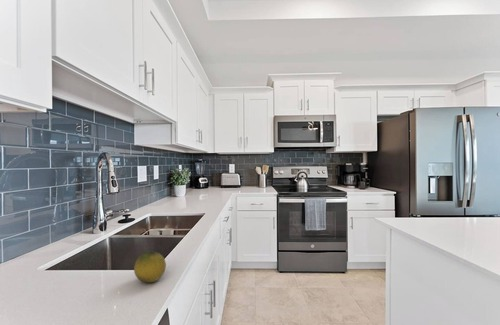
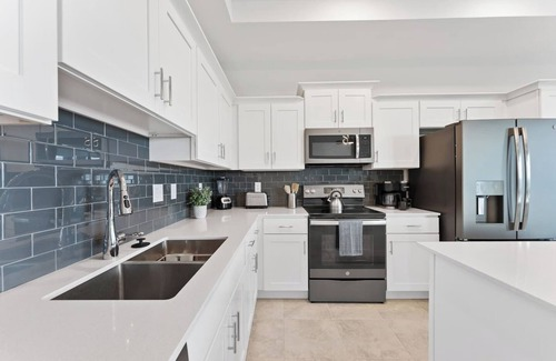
- fruit [133,250,167,283]
